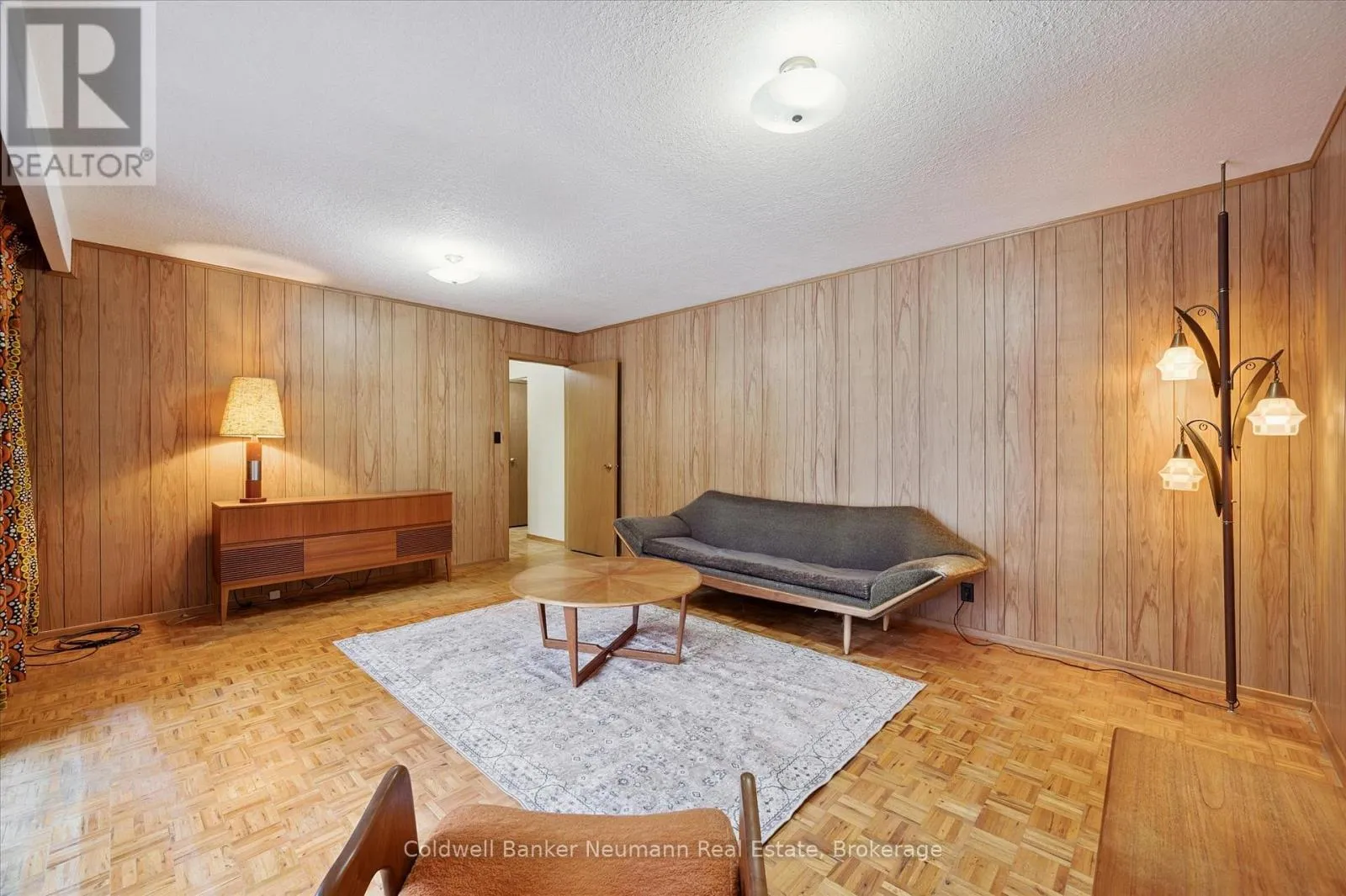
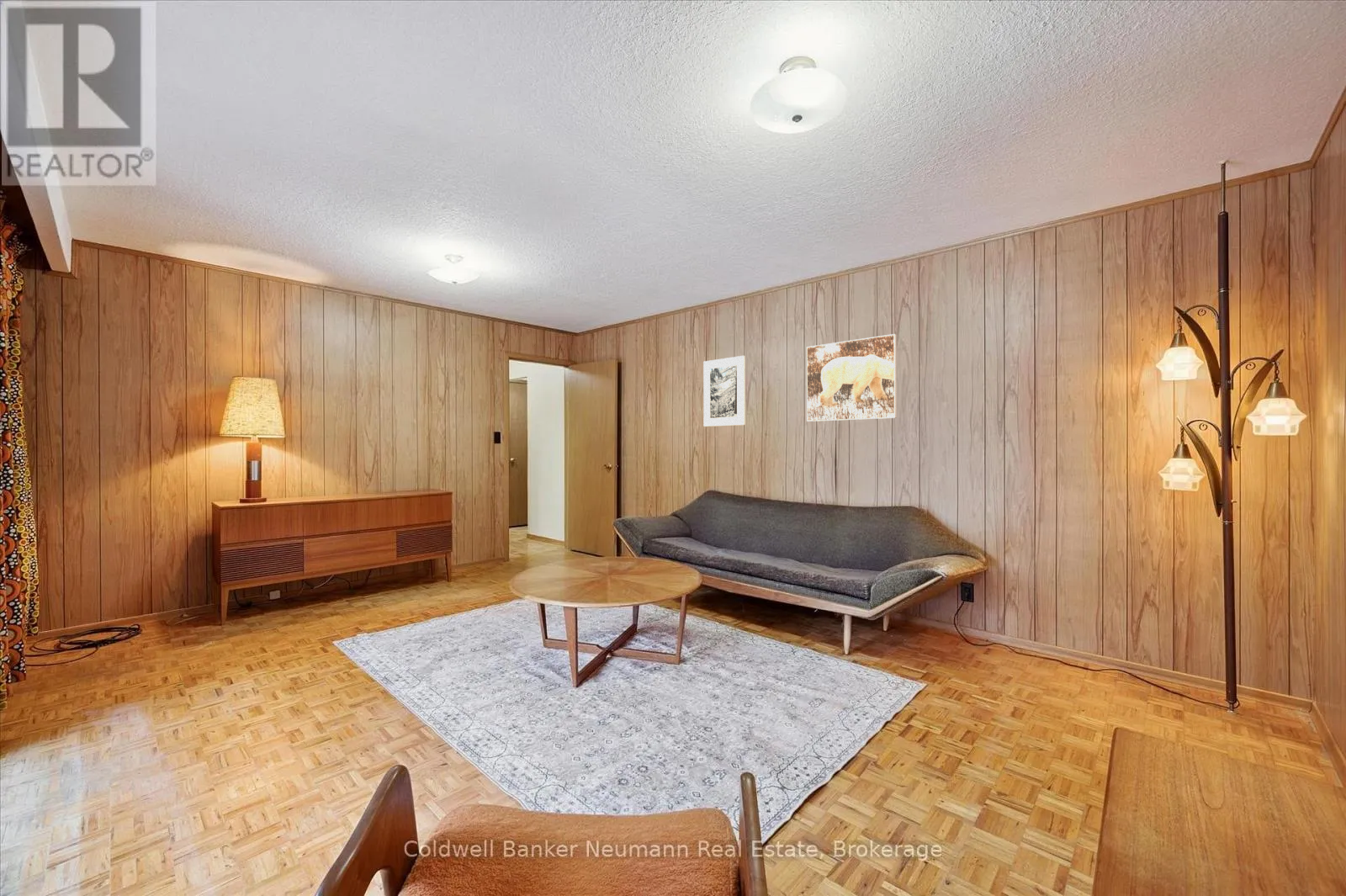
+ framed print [806,333,898,422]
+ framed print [702,355,746,427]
